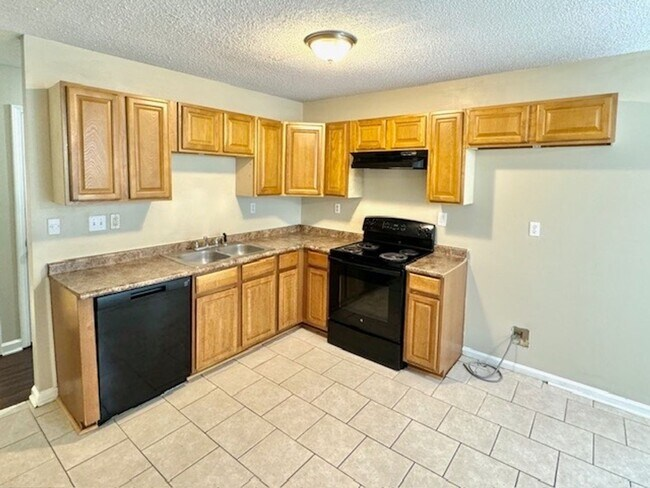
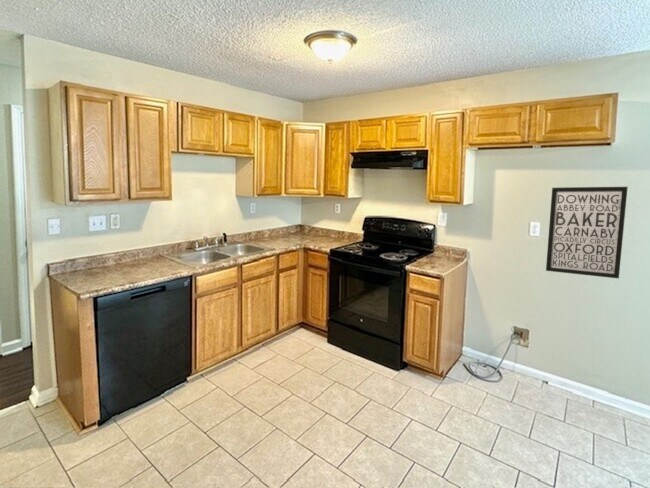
+ wall art [545,186,629,280]
